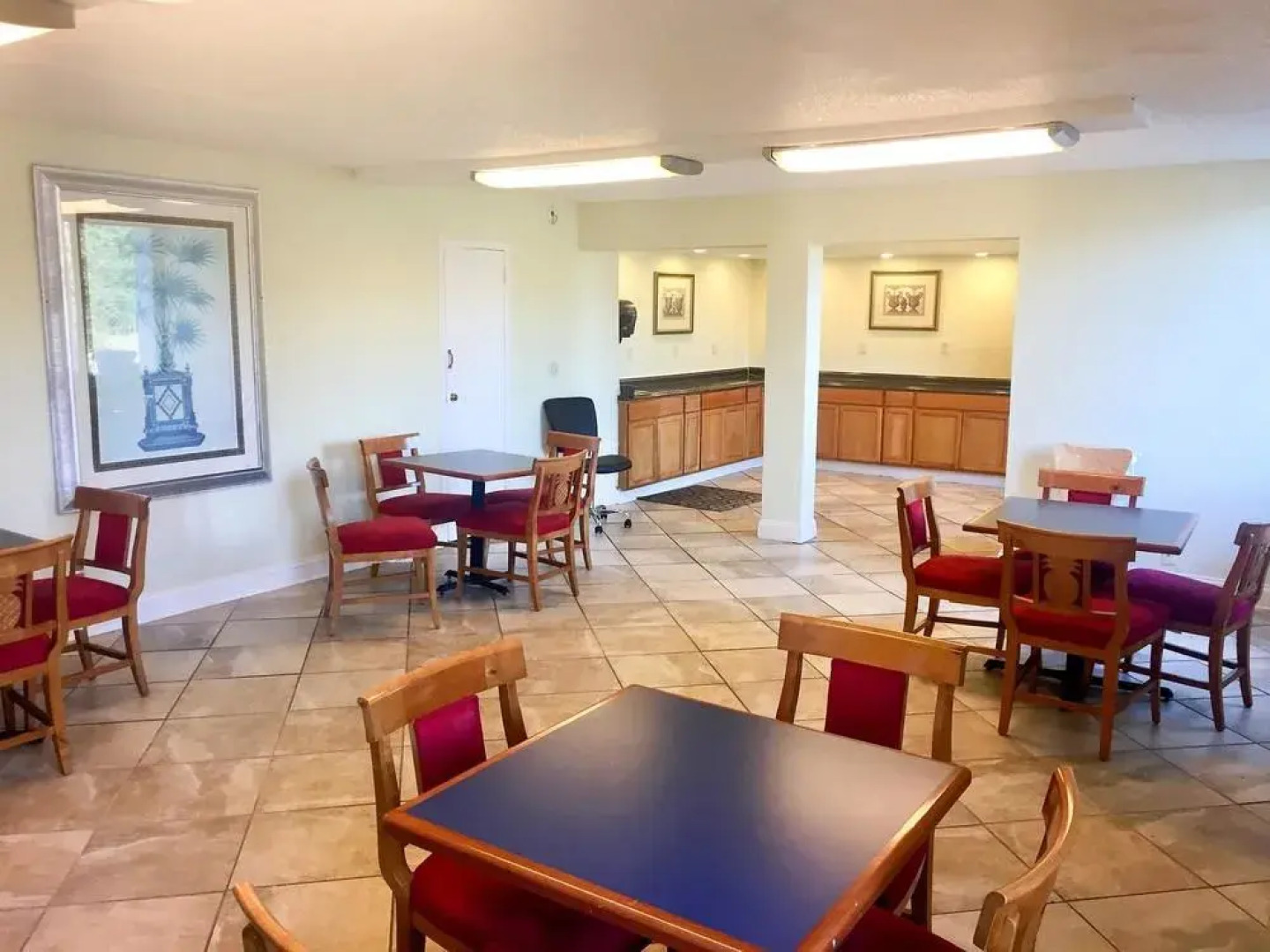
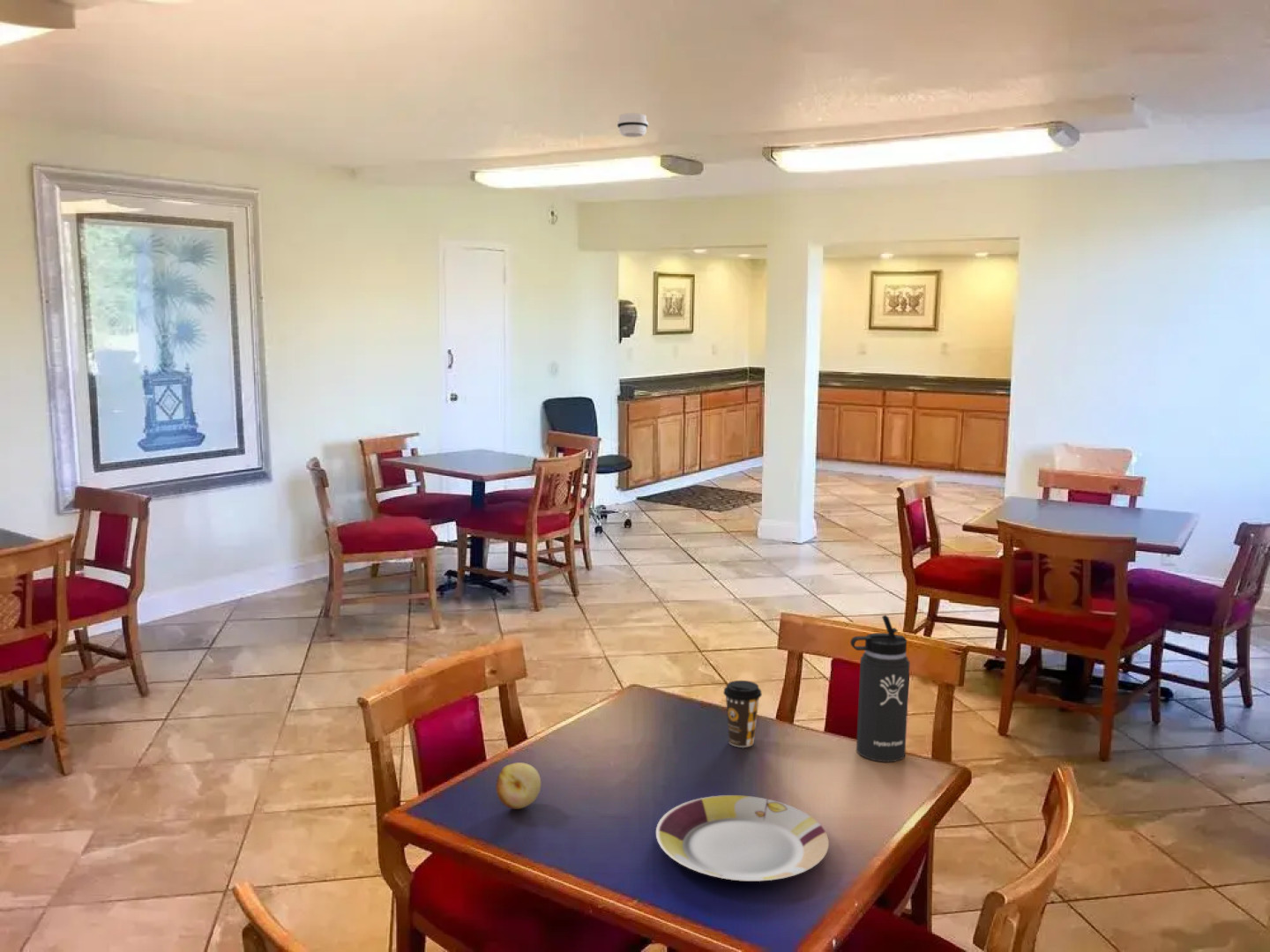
+ thermos bottle [849,614,911,762]
+ smoke detector [616,112,649,138]
+ plate [655,794,830,882]
+ coffee cup [722,680,763,748]
+ fruit [495,762,542,810]
